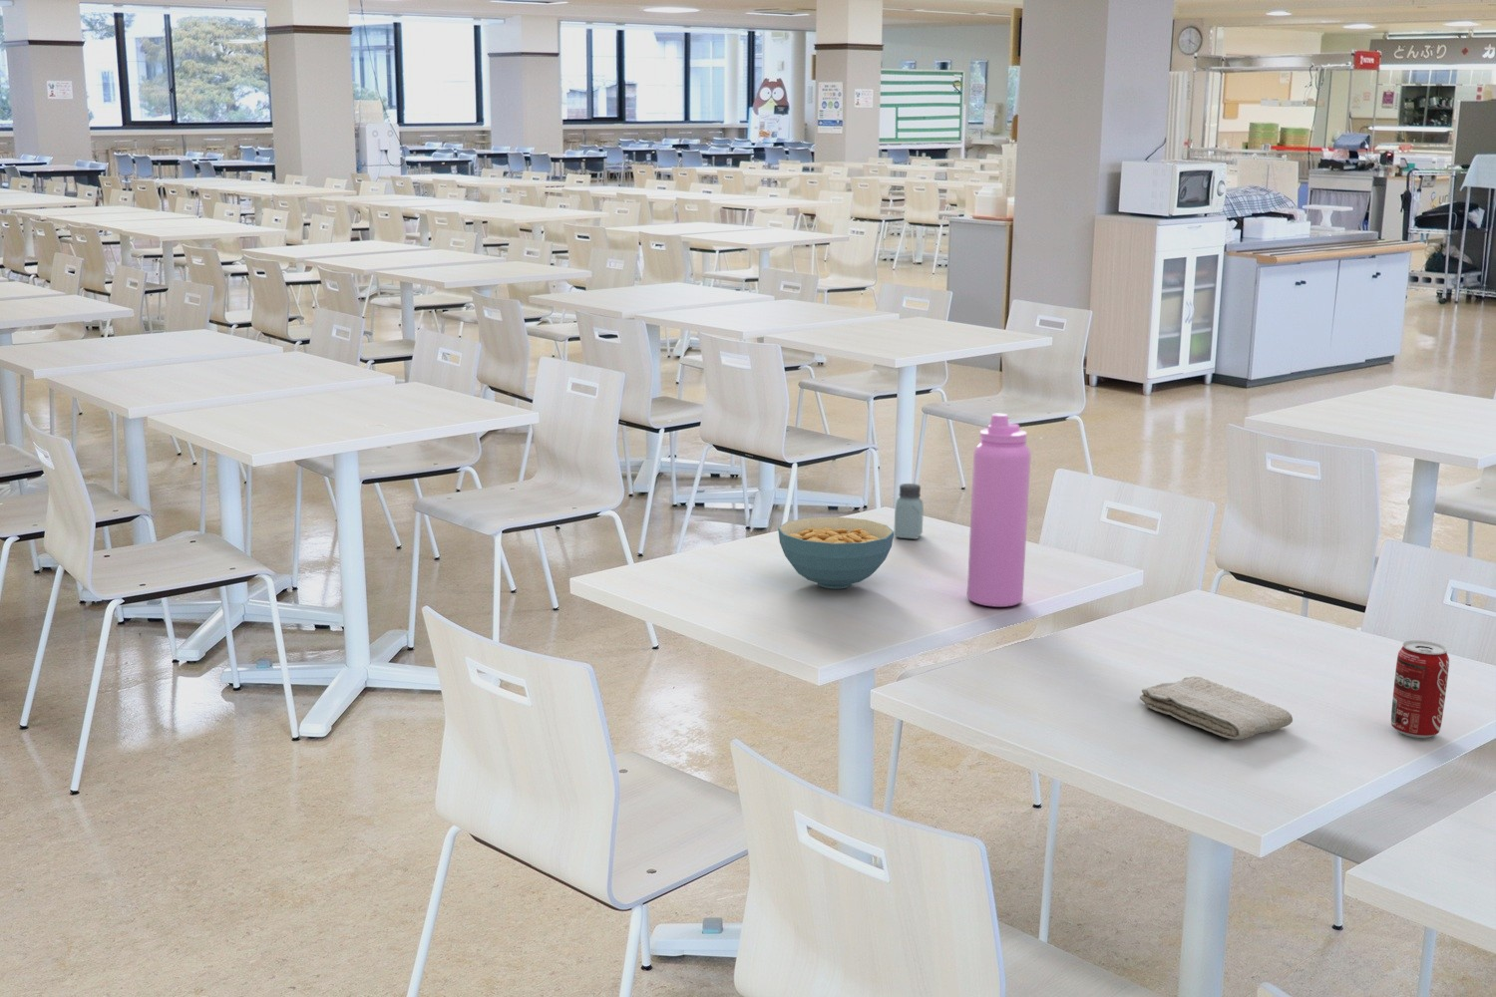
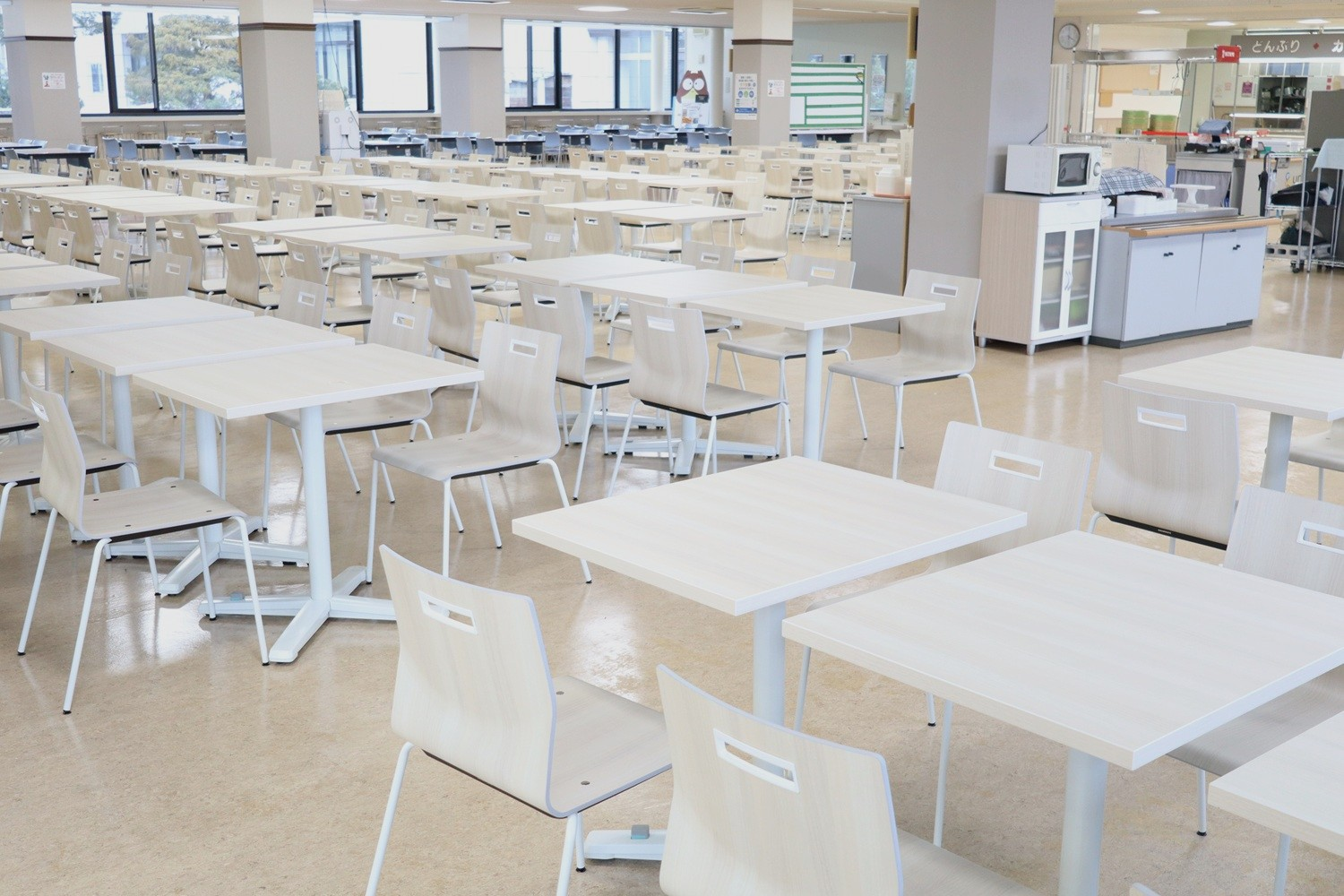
- water bottle [966,413,1032,609]
- beverage can [1390,639,1450,739]
- washcloth [1139,675,1293,741]
- saltshaker [894,483,925,541]
- cereal bowl [777,516,895,590]
